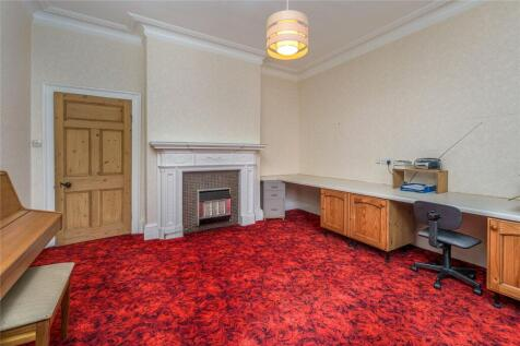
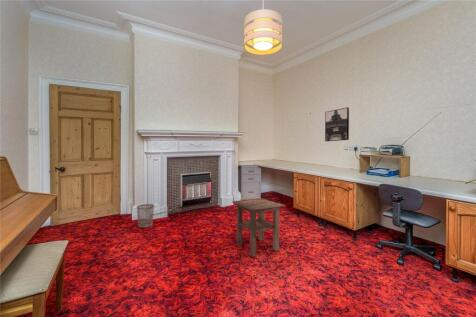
+ side table [231,197,286,258]
+ wall art [324,106,350,142]
+ wastebasket [136,203,155,228]
